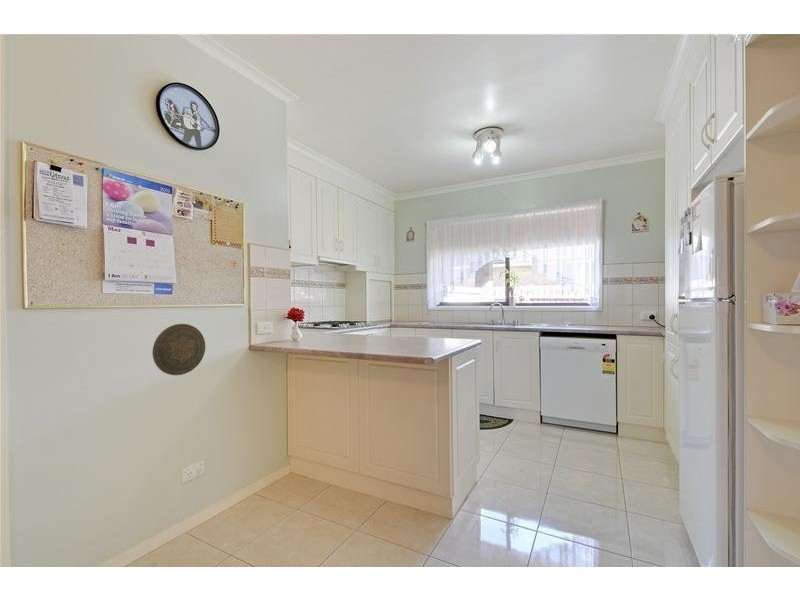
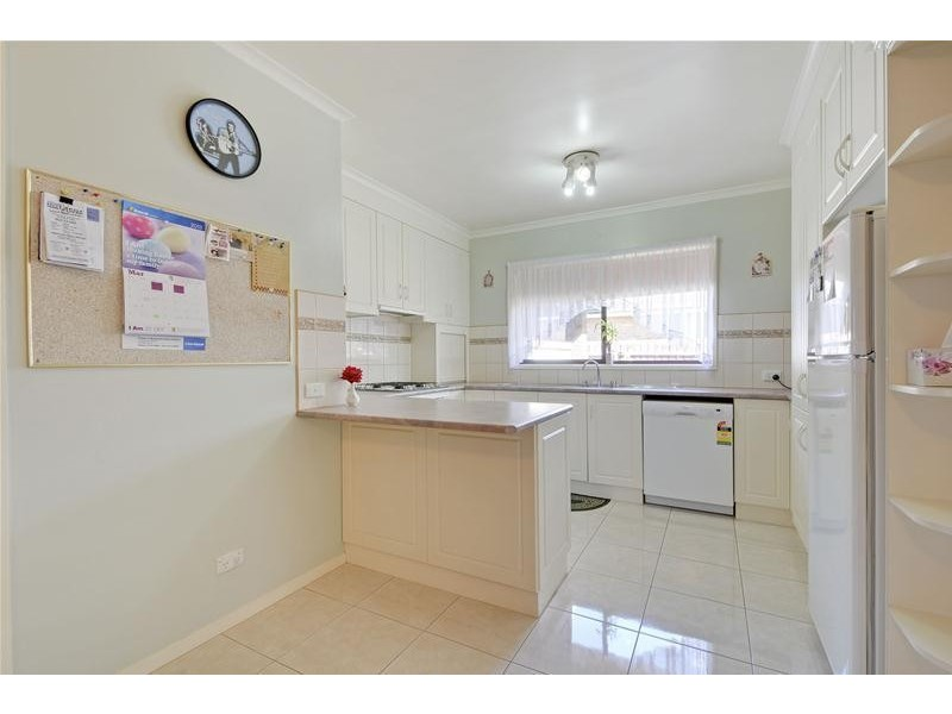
- decorative plate [151,323,206,376]
